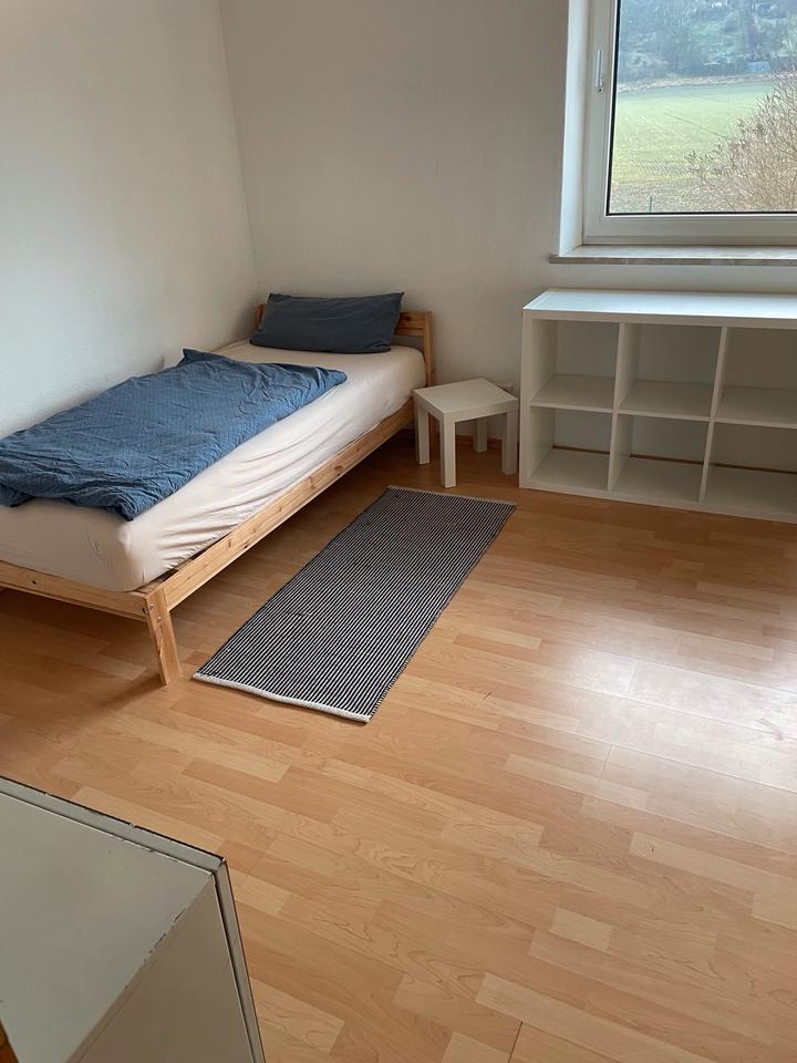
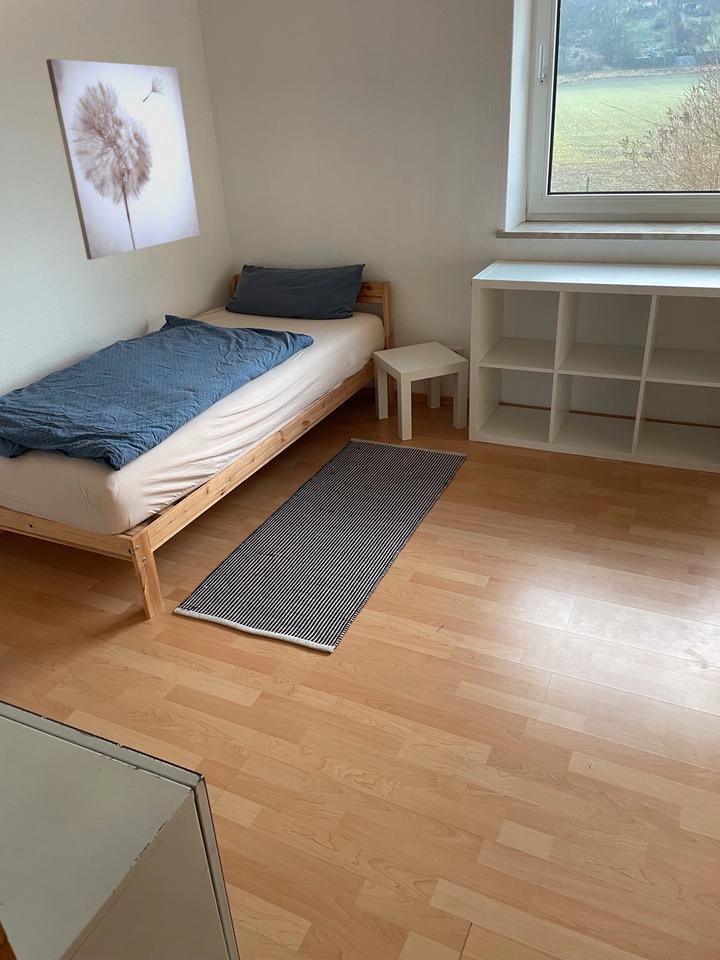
+ wall art [45,58,201,261]
